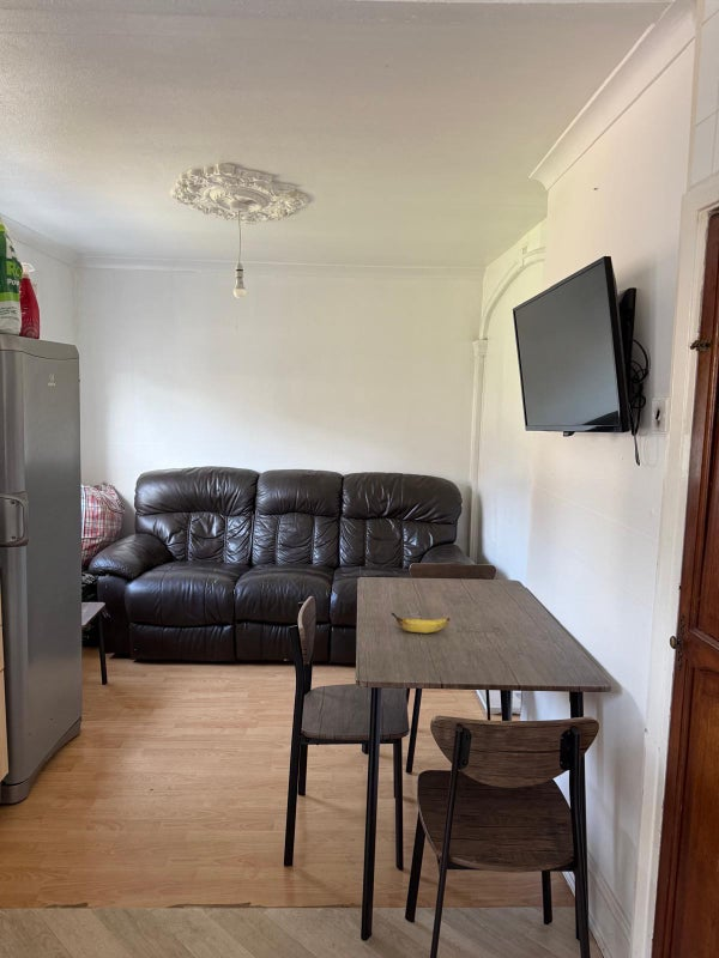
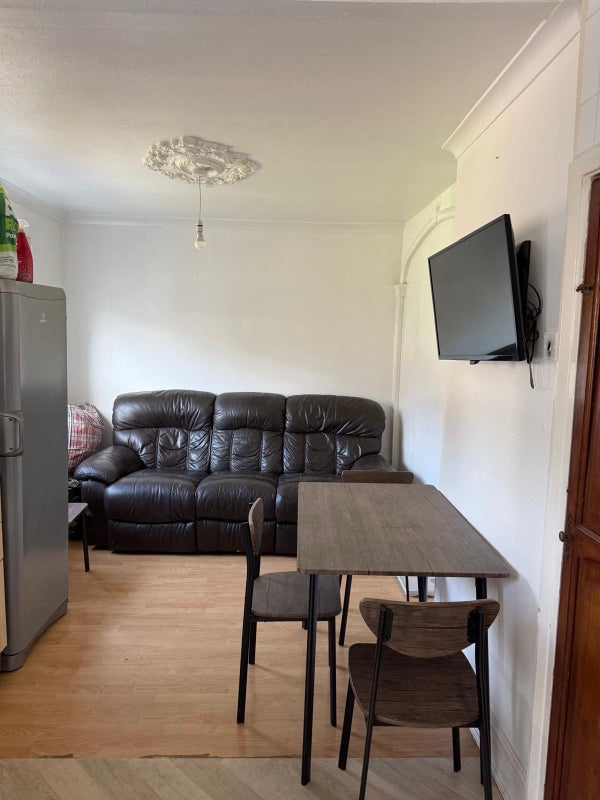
- banana [391,612,451,635]
